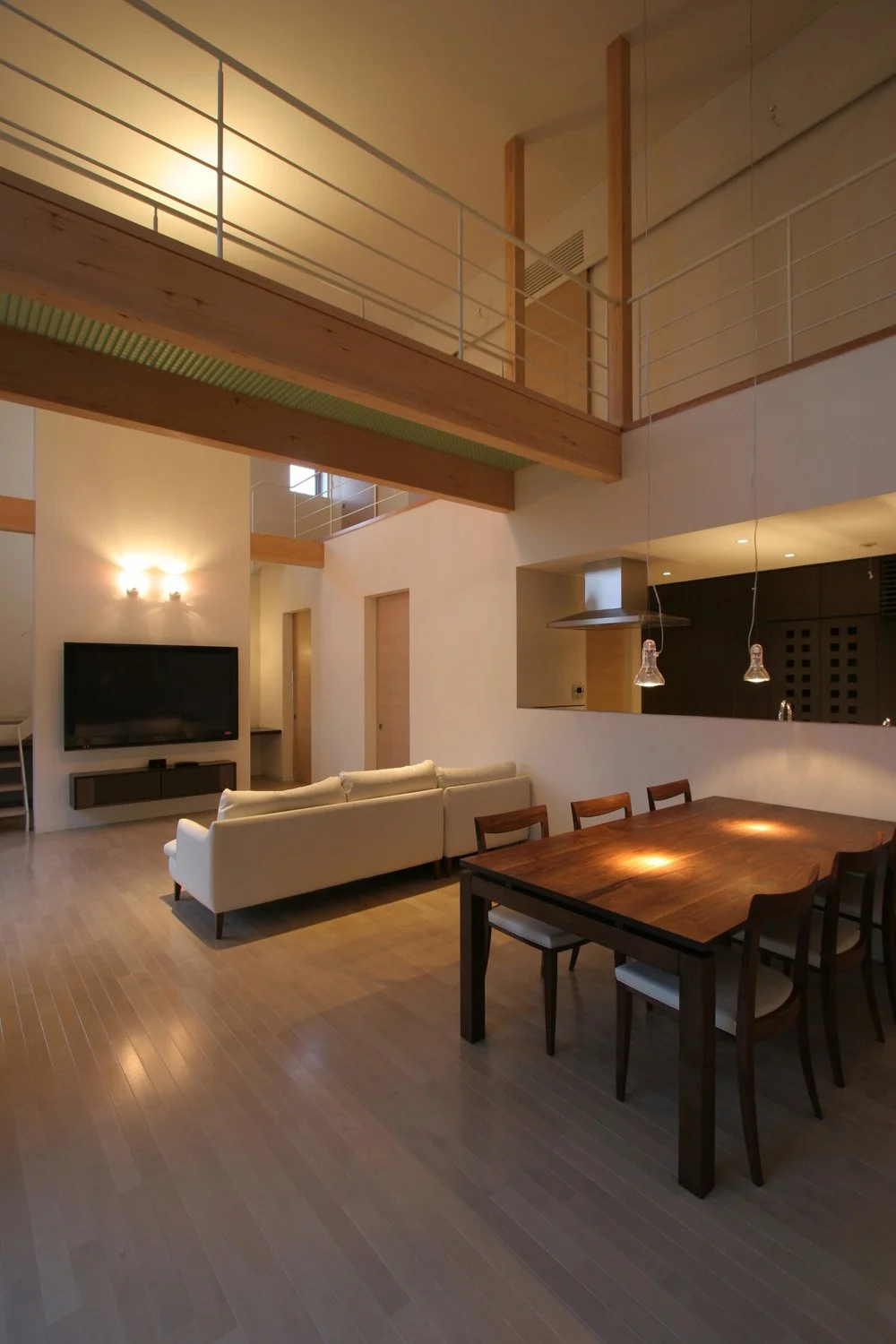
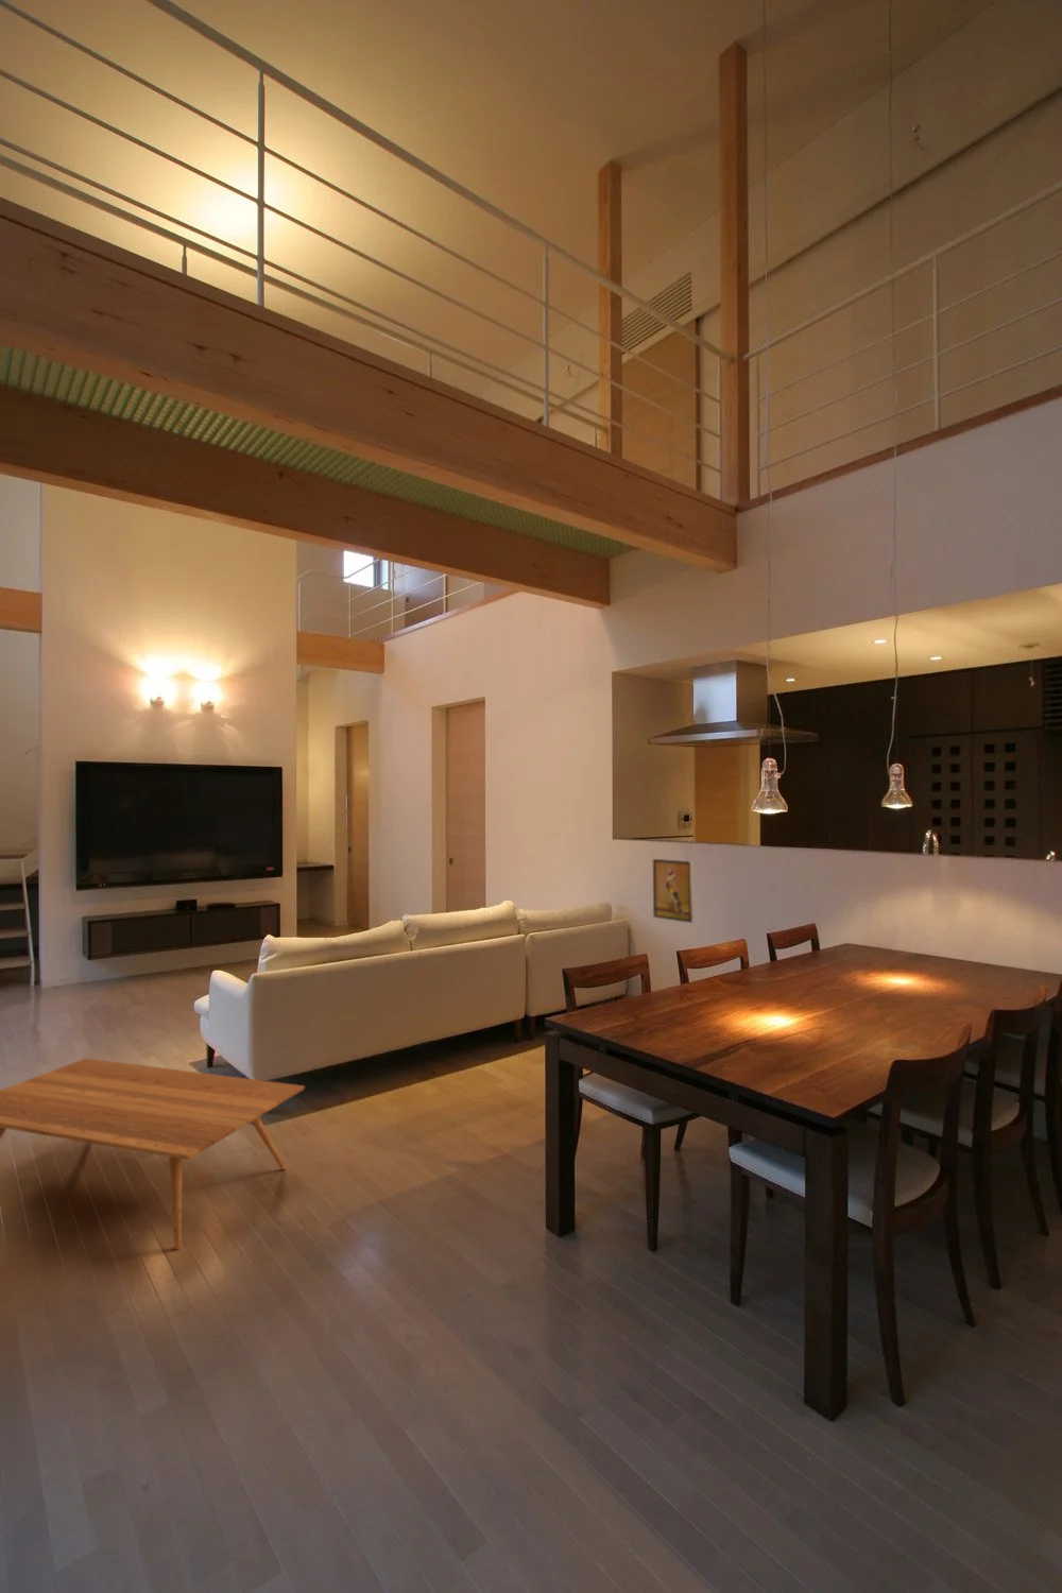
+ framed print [652,858,693,925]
+ coffee table [0,1057,306,1250]
